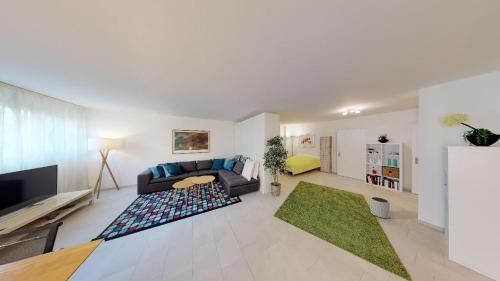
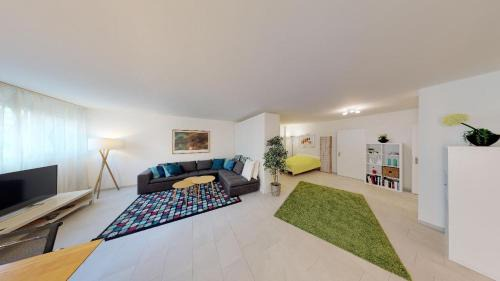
- plant pot [370,196,391,219]
